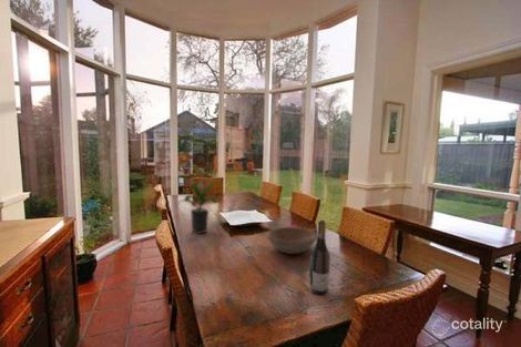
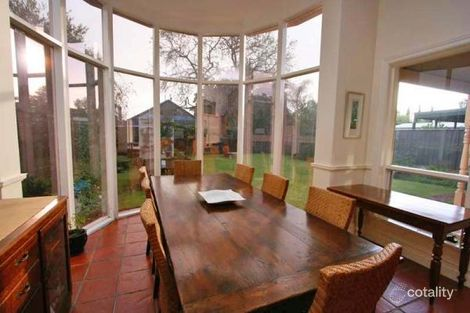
- bowl [266,226,317,255]
- potted plant [176,181,222,235]
- wine bottle [308,218,331,296]
